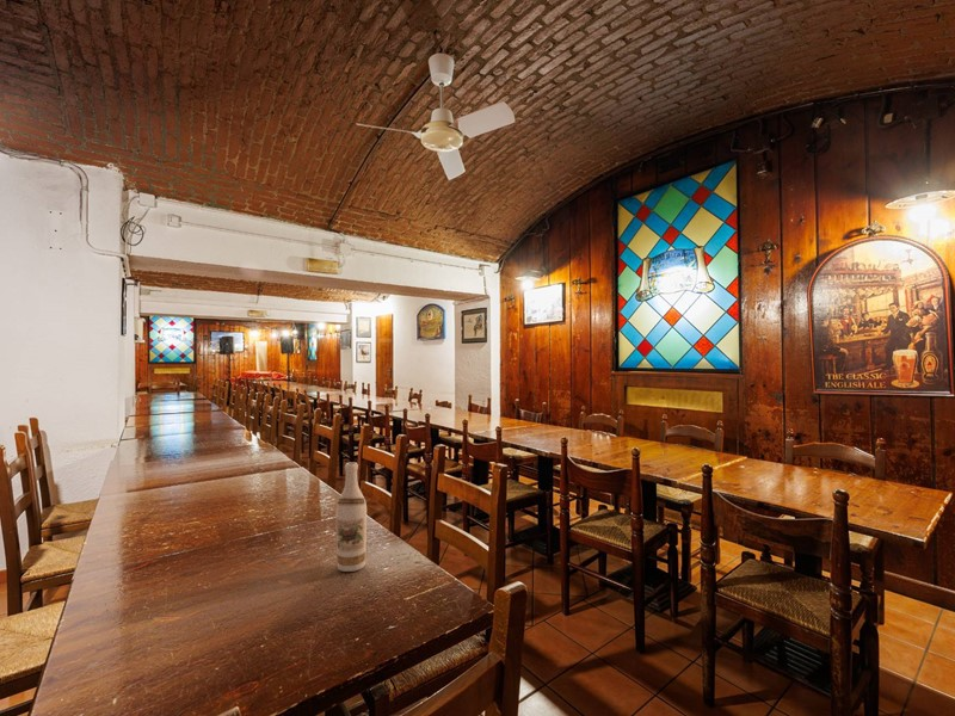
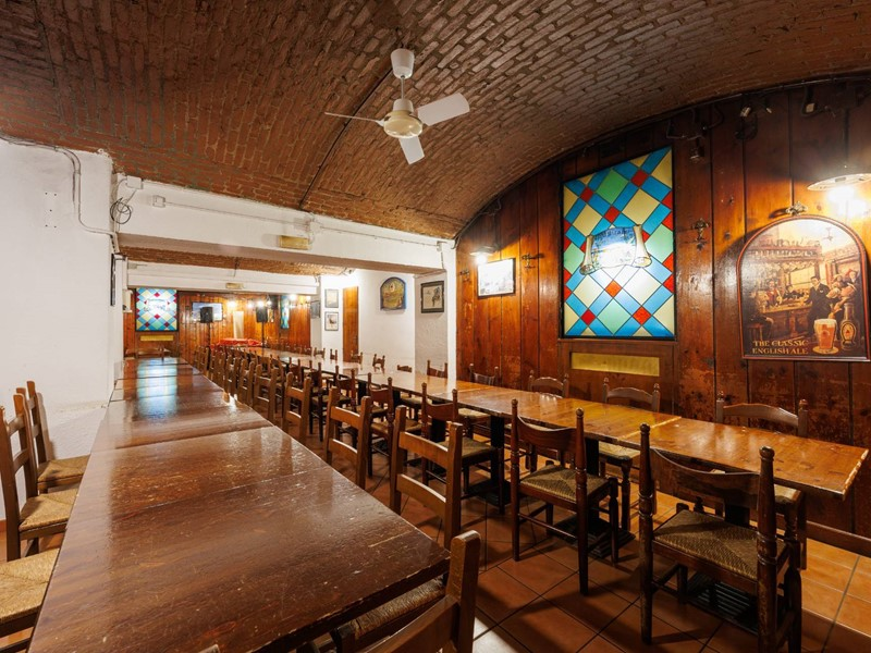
- wine bottle [334,461,368,573]
